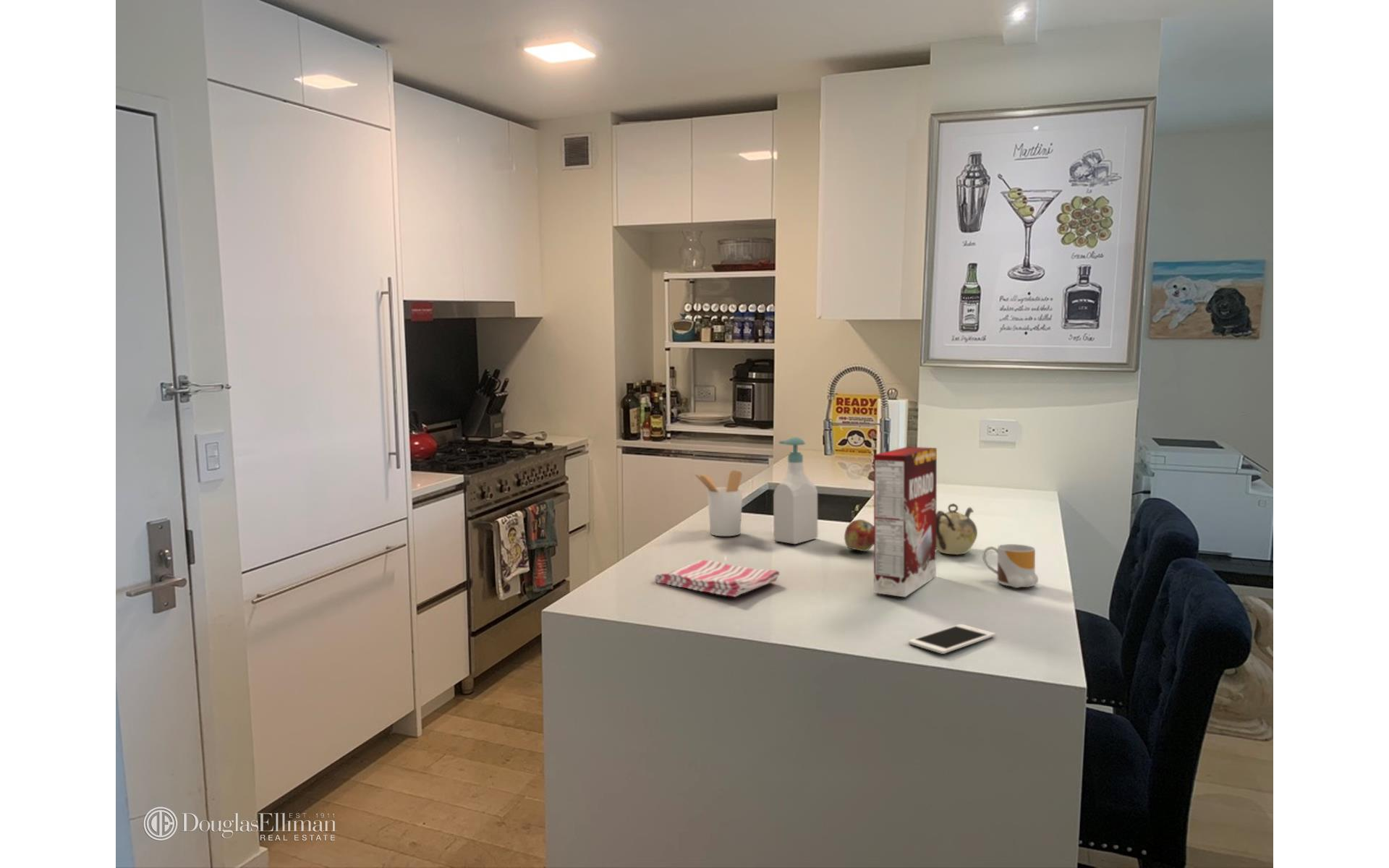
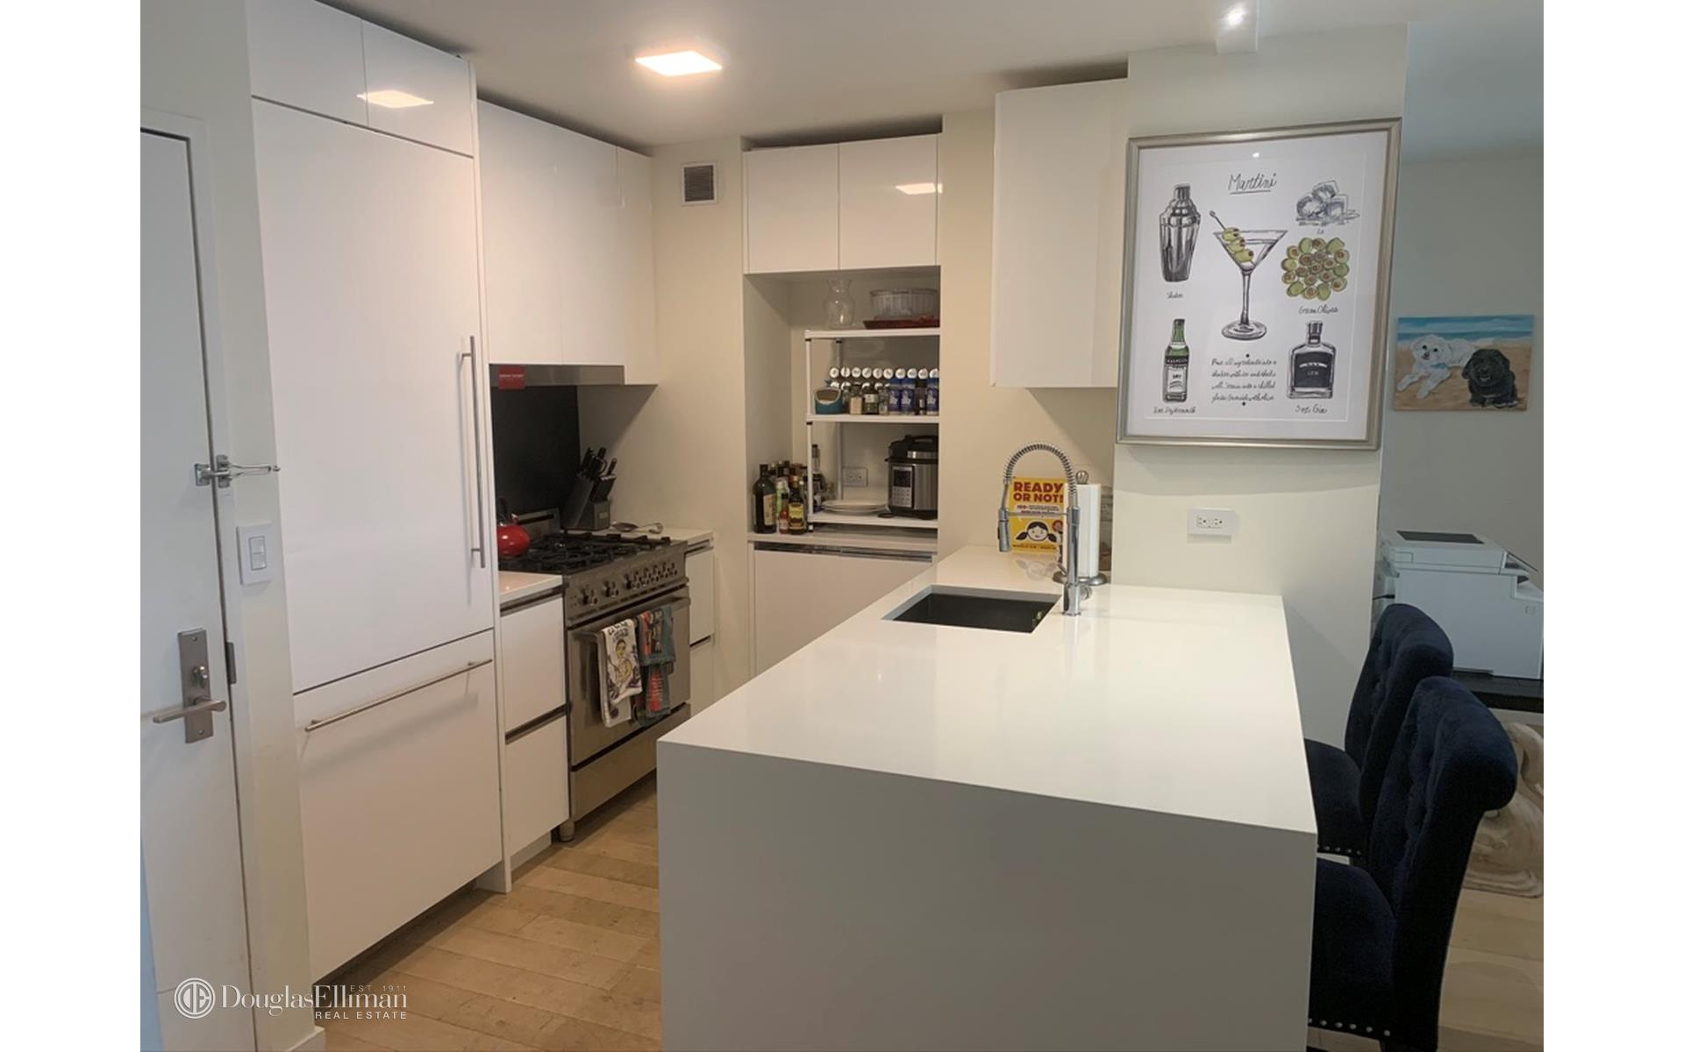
- mug [982,543,1039,589]
- dish towel [654,559,781,597]
- cell phone [908,624,996,655]
- fruit [844,519,874,552]
- teapot [936,503,978,556]
- cereal box [873,446,938,597]
- utensil holder [693,469,744,537]
- soap bottle [773,436,818,545]
